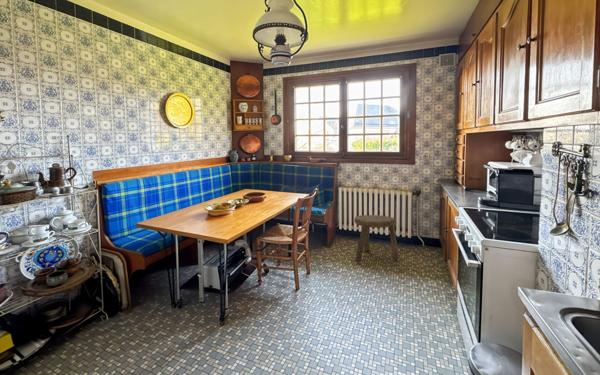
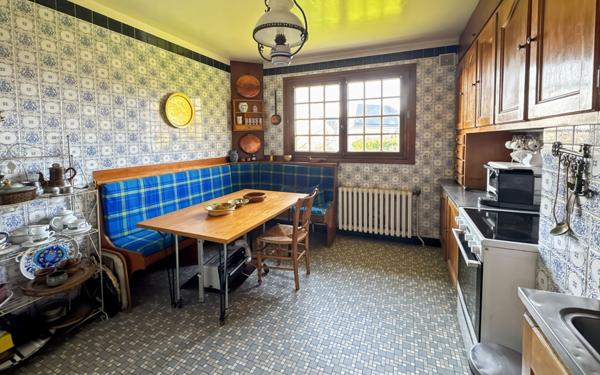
- stool [354,214,399,263]
